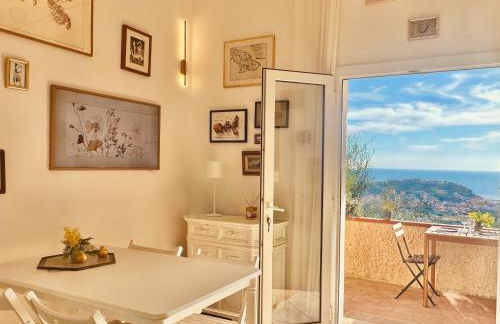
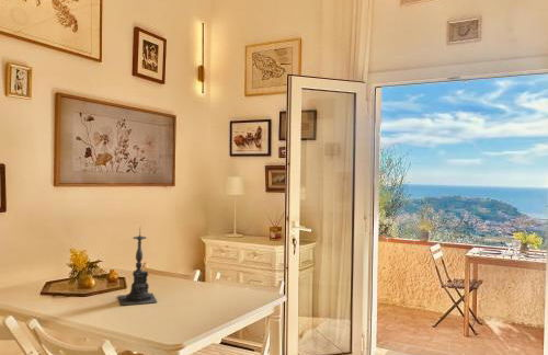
+ candle holder [117,227,159,306]
